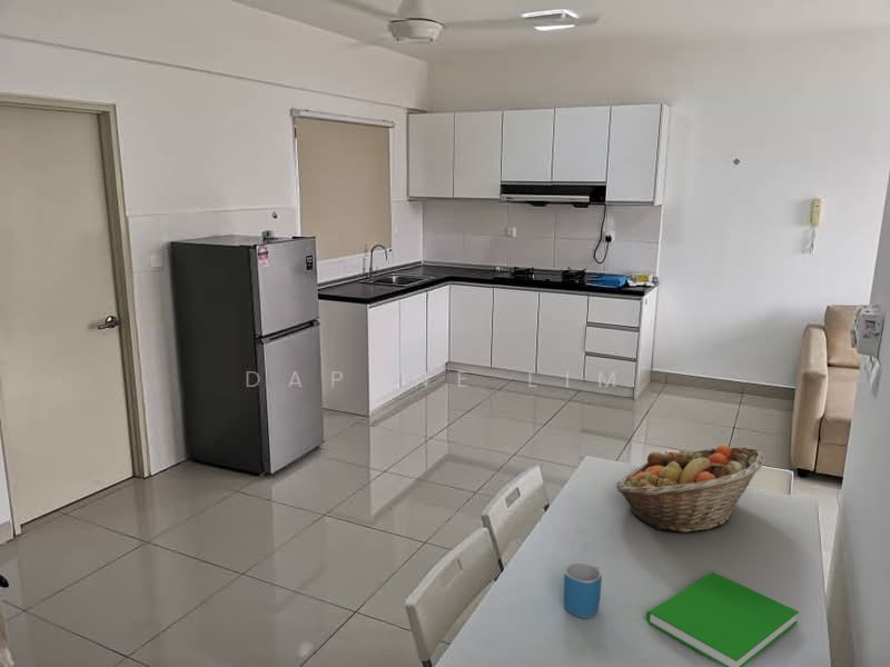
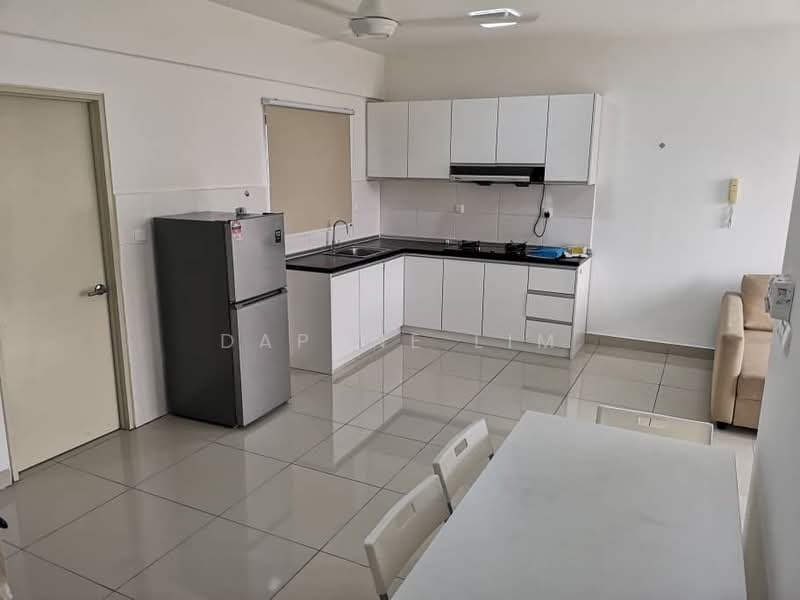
- mug [563,561,603,619]
- fruit basket [615,444,765,534]
- book [645,571,800,667]
